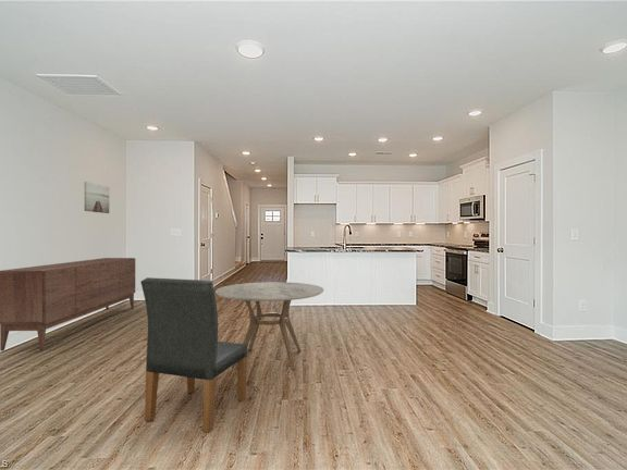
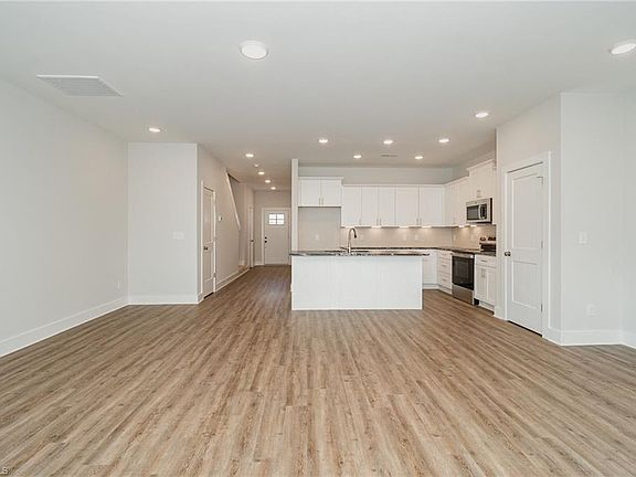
- wall art [84,181,110,214]
- sideboard [0,257,136,352]
- dining chair [139,276,248,433]
- dining table [214,281,324,371]
